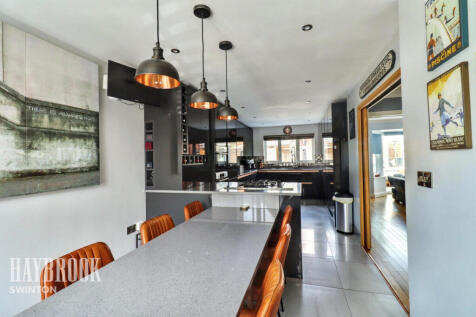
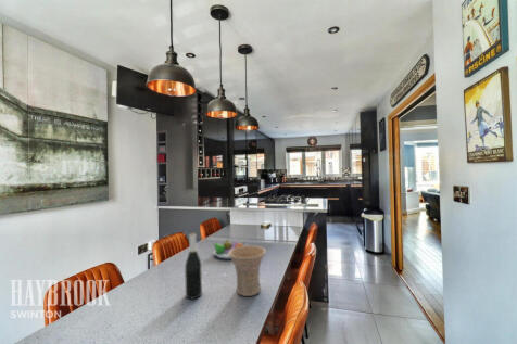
+ wine bottle [184,232,203,300]
+ vase [229,244,267,297]
+ fruit bowl [212,238,245,260]
